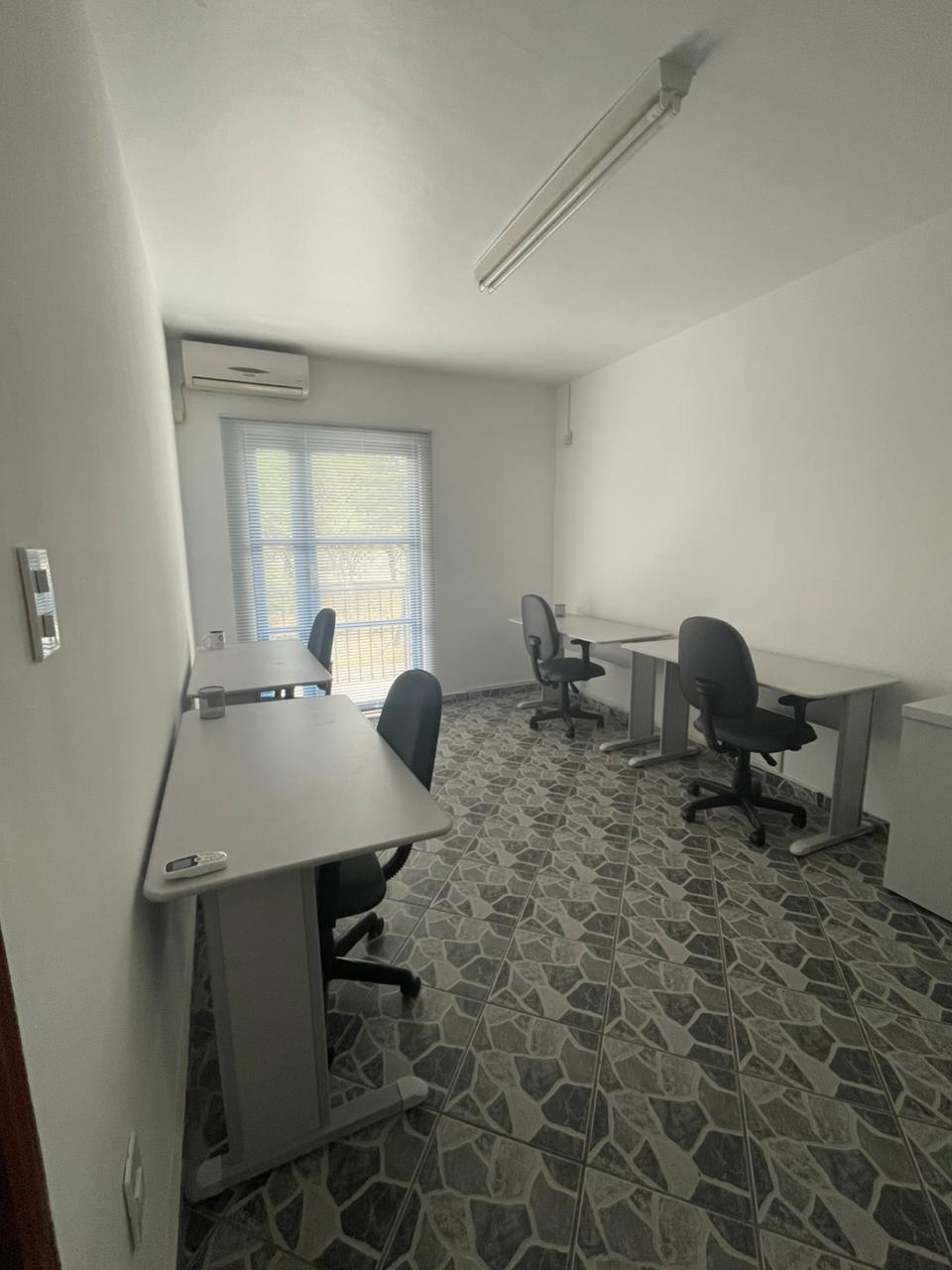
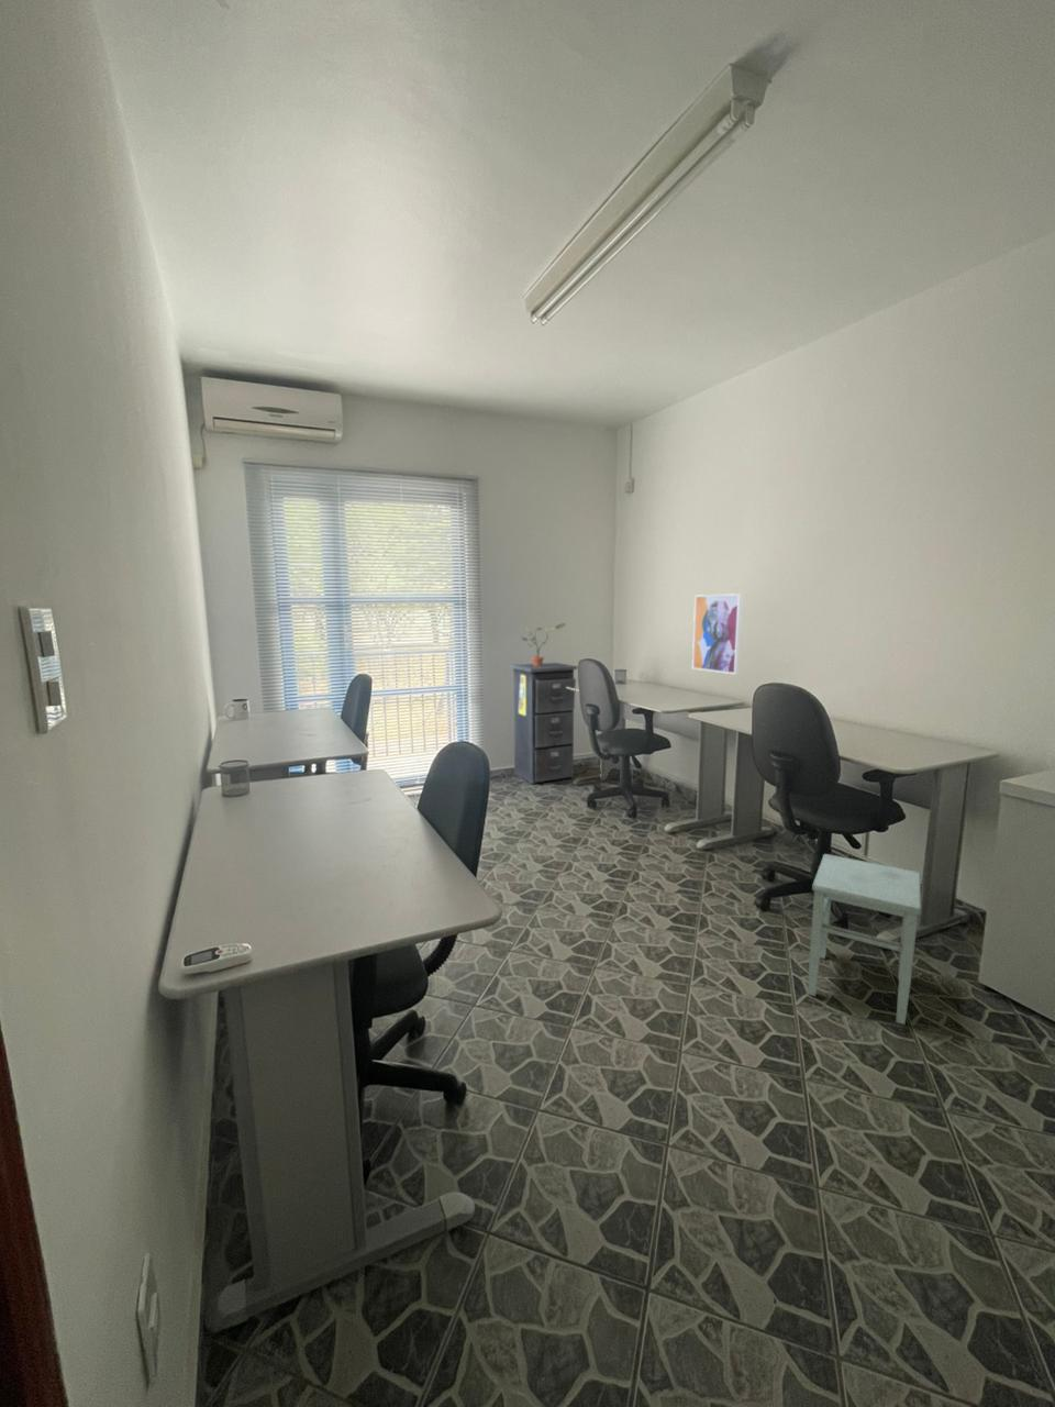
+ potted plant [521,623,566,666]
+ stool [807,853,922,1026]
+ wall art [692,593,744,675]
+ filing cabinet [509,661,580,784]
